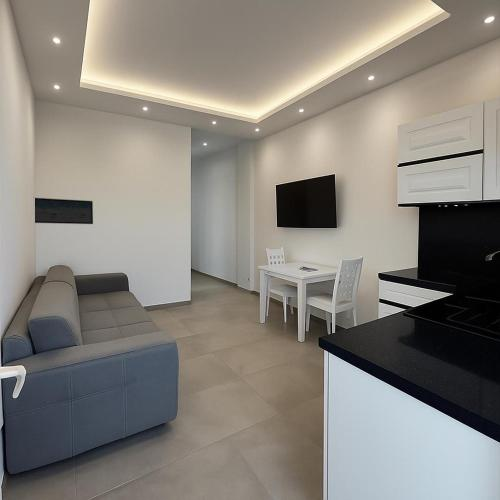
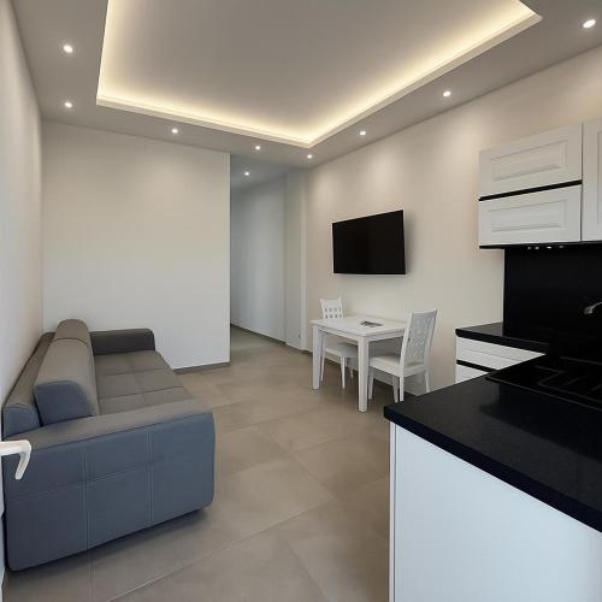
- wall art [34,197,94,225]
